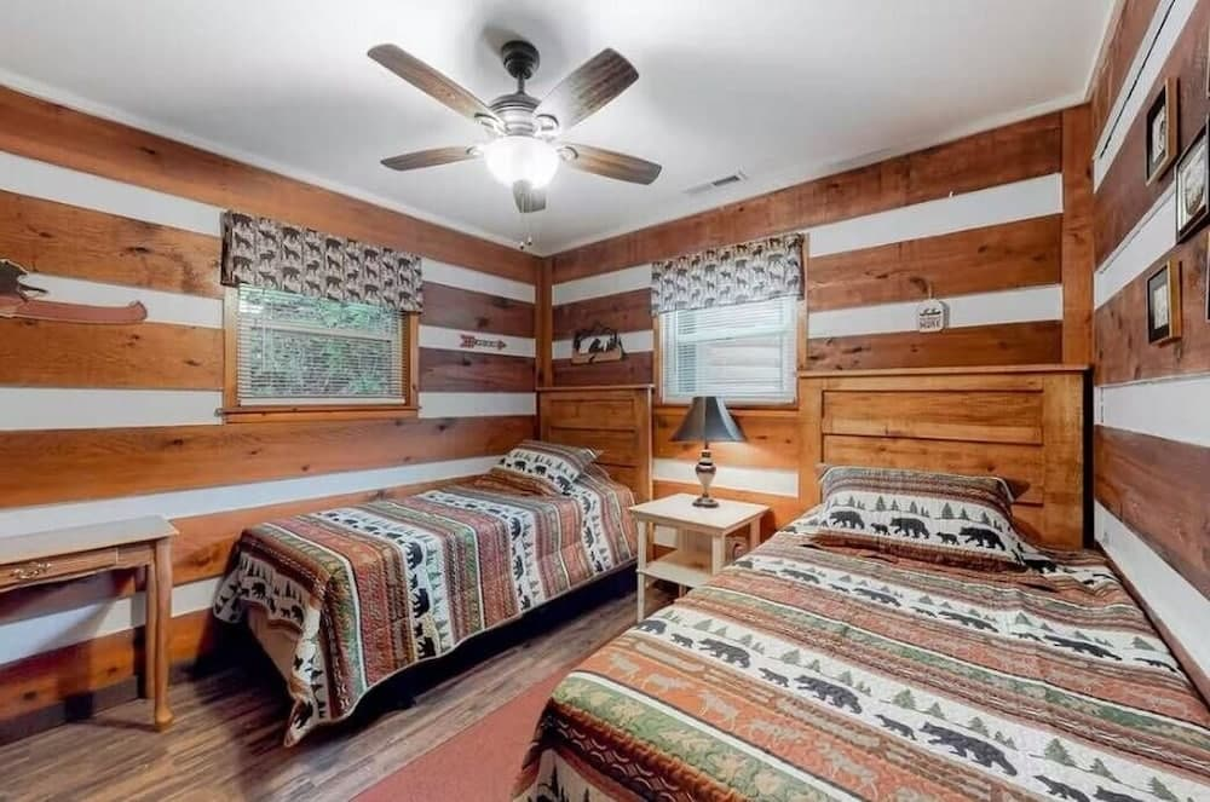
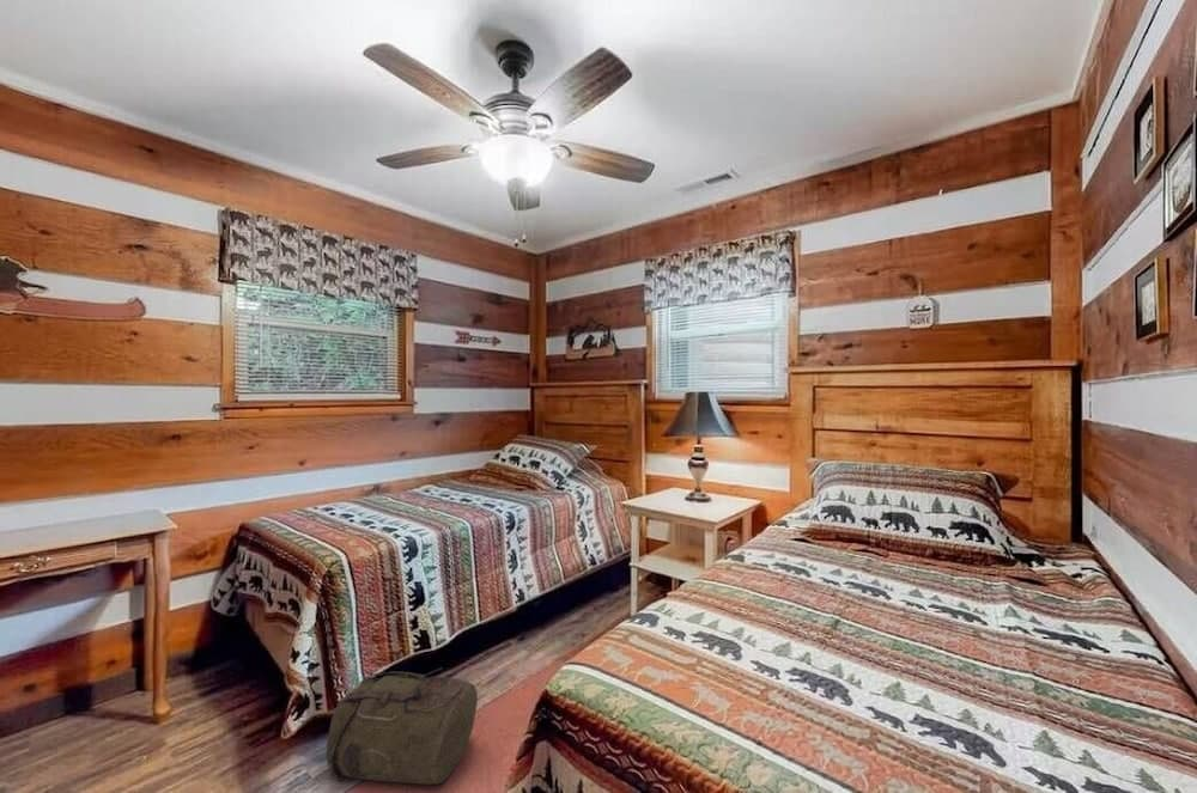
+ backpack [326,666,479,786]
